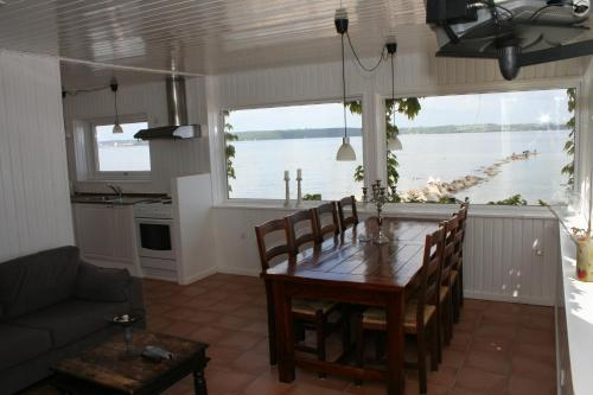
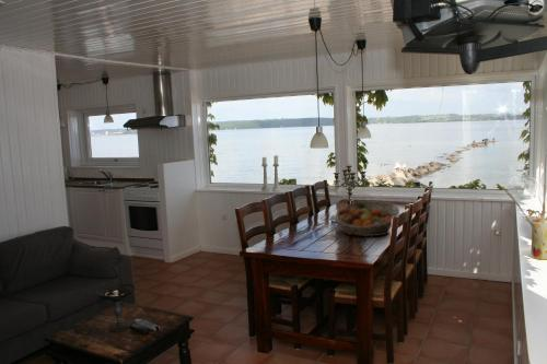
+ fruit basket [334,201,400,237]
